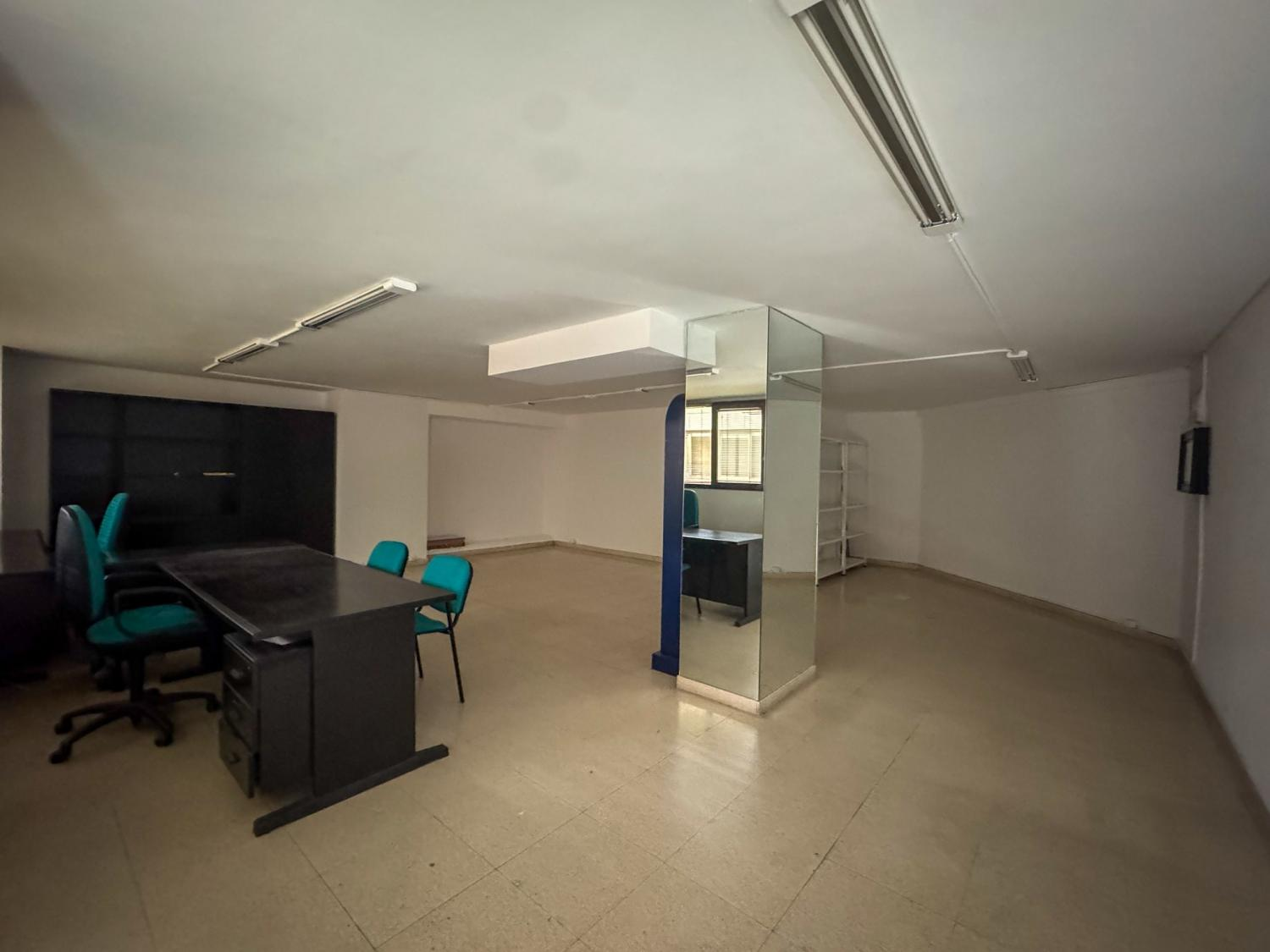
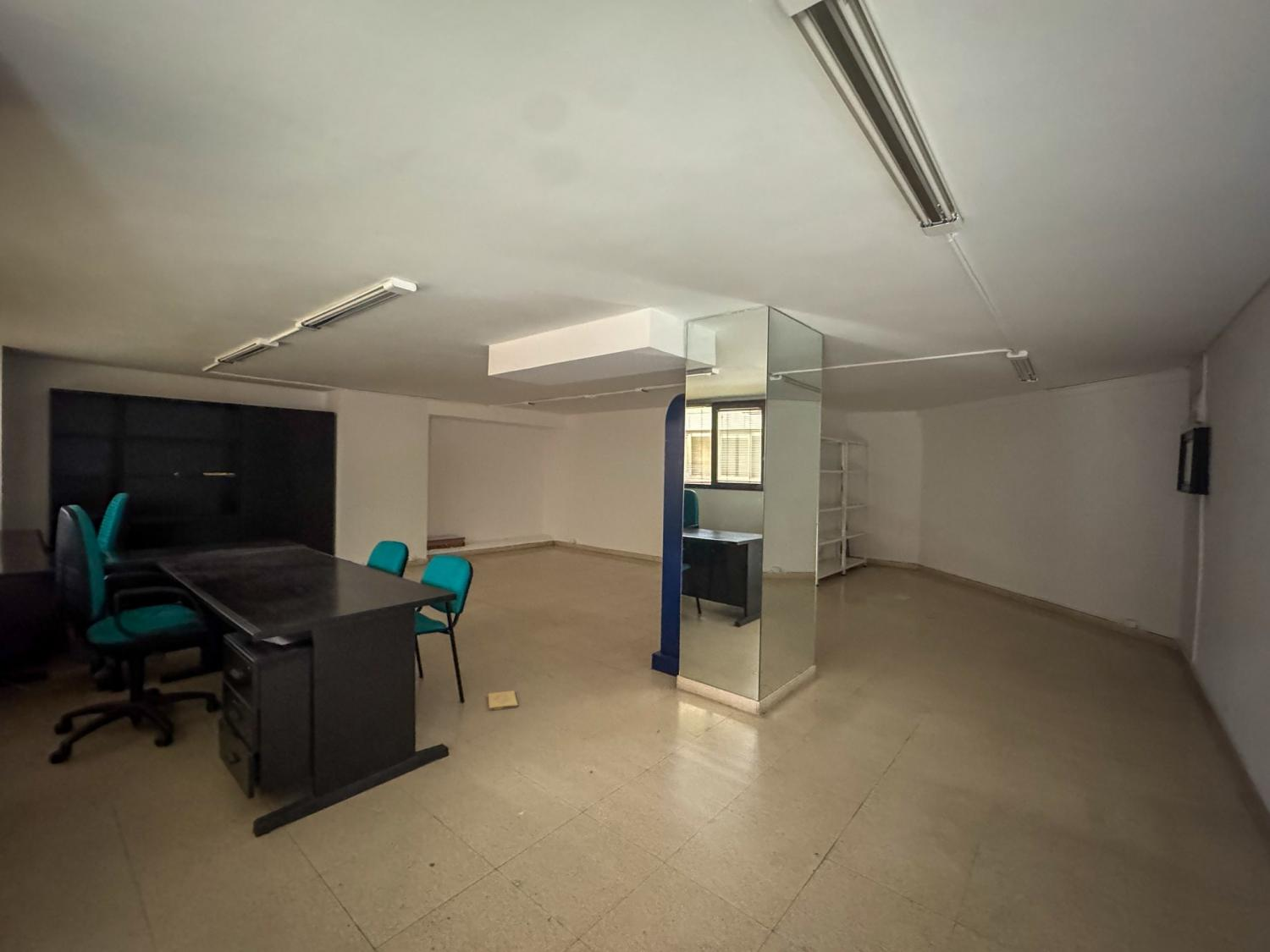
+ box [488,690,518,712]
